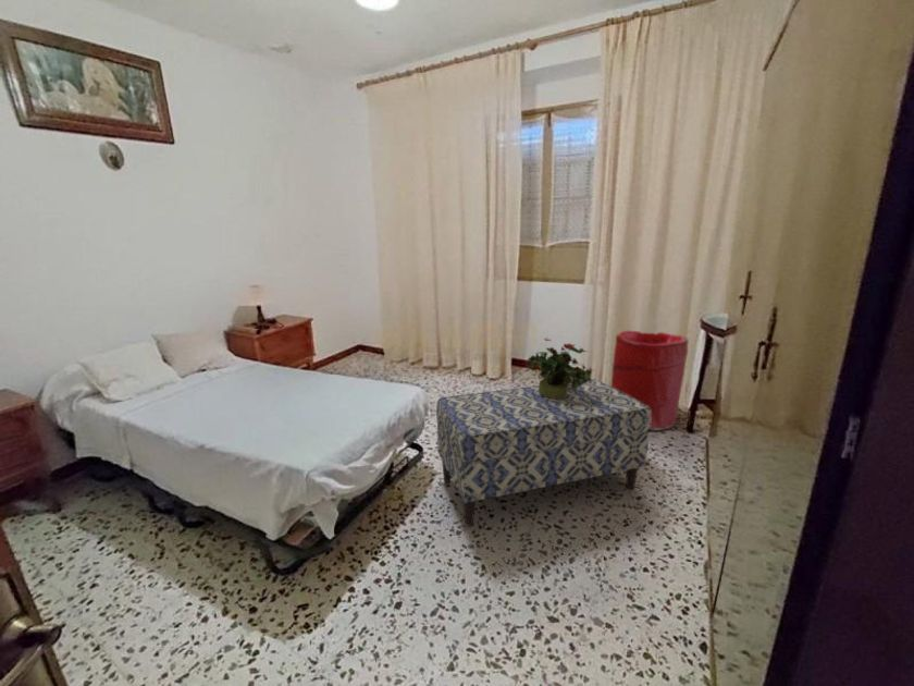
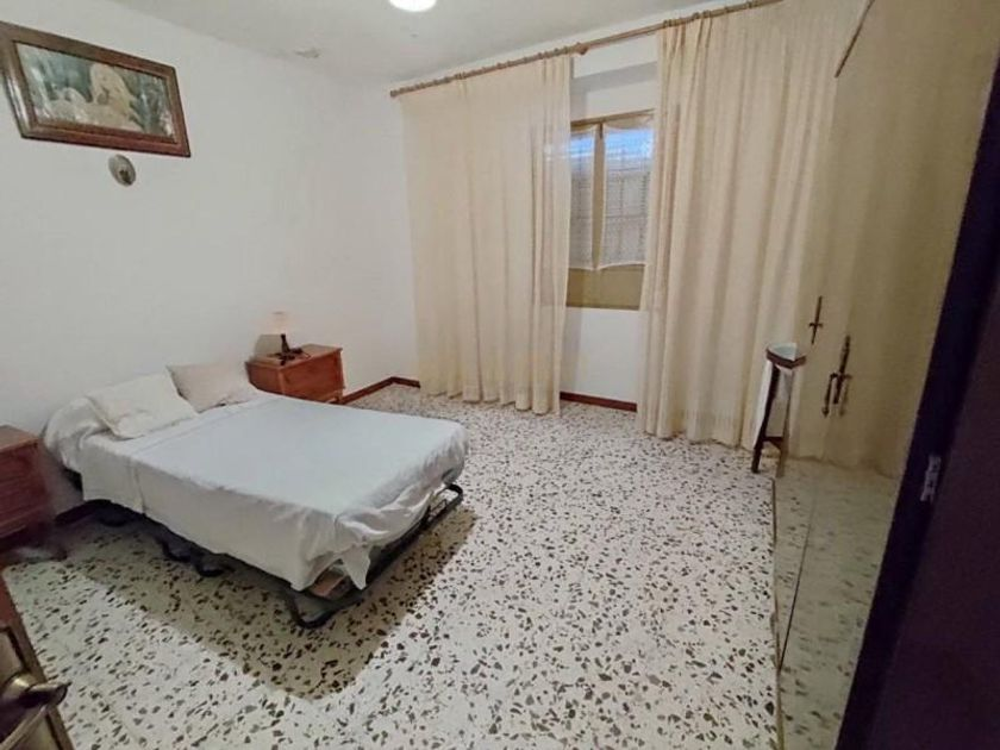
- laundry hamper [610,330,690,431]
- bench [435,378,651,527]
- potted plant [526,335,594,399]
